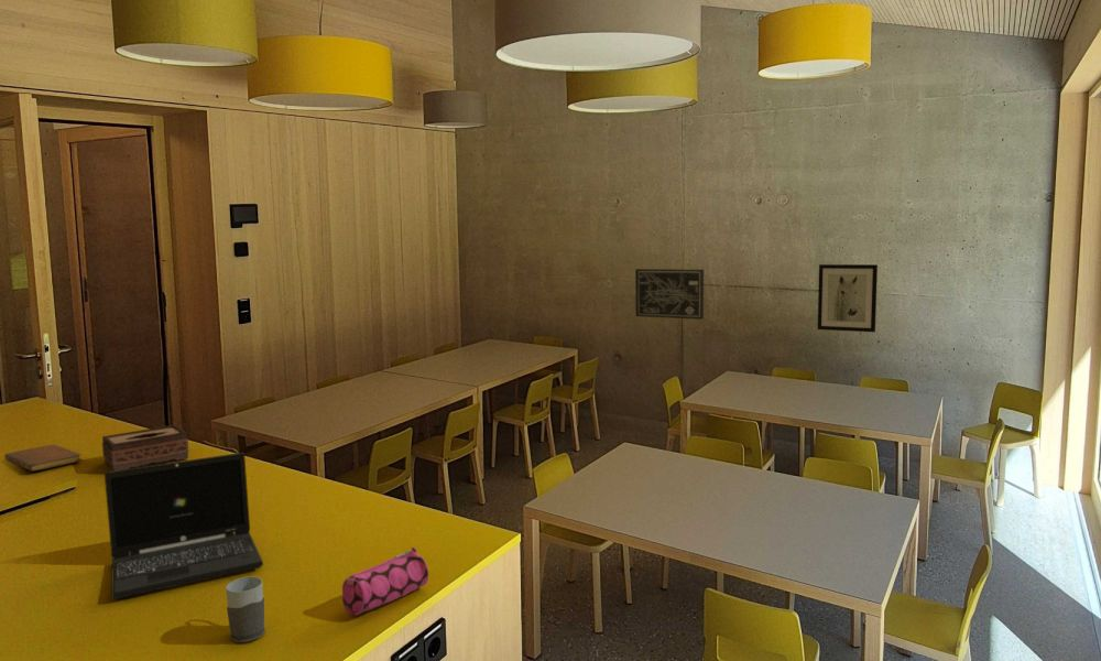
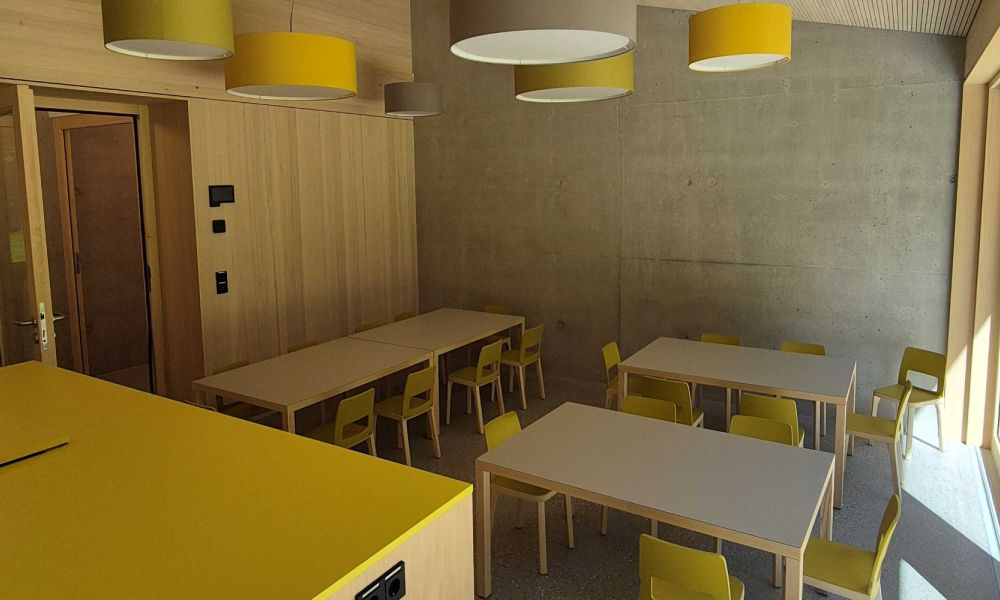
- laptop [103,452,264,600]
- tissue box [101,424,189,472]
- wall art [634,268,705,321]
- wall art [817,263,879,333]
- notebook [3,444,83,473]
- pencil case [341,546,429,617]
- mug [225,576,266,643]
